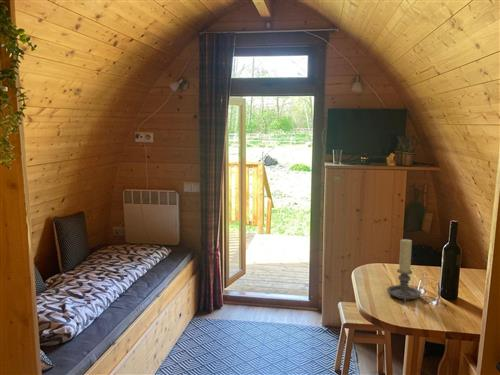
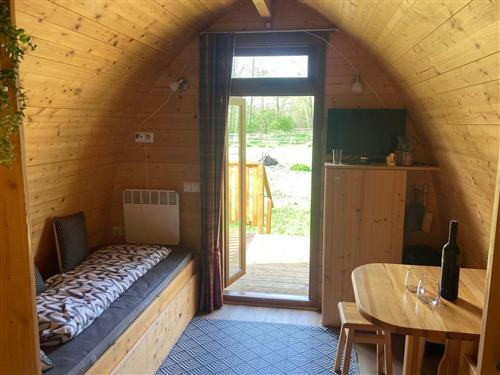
- candle holder [386,238,422,304]
